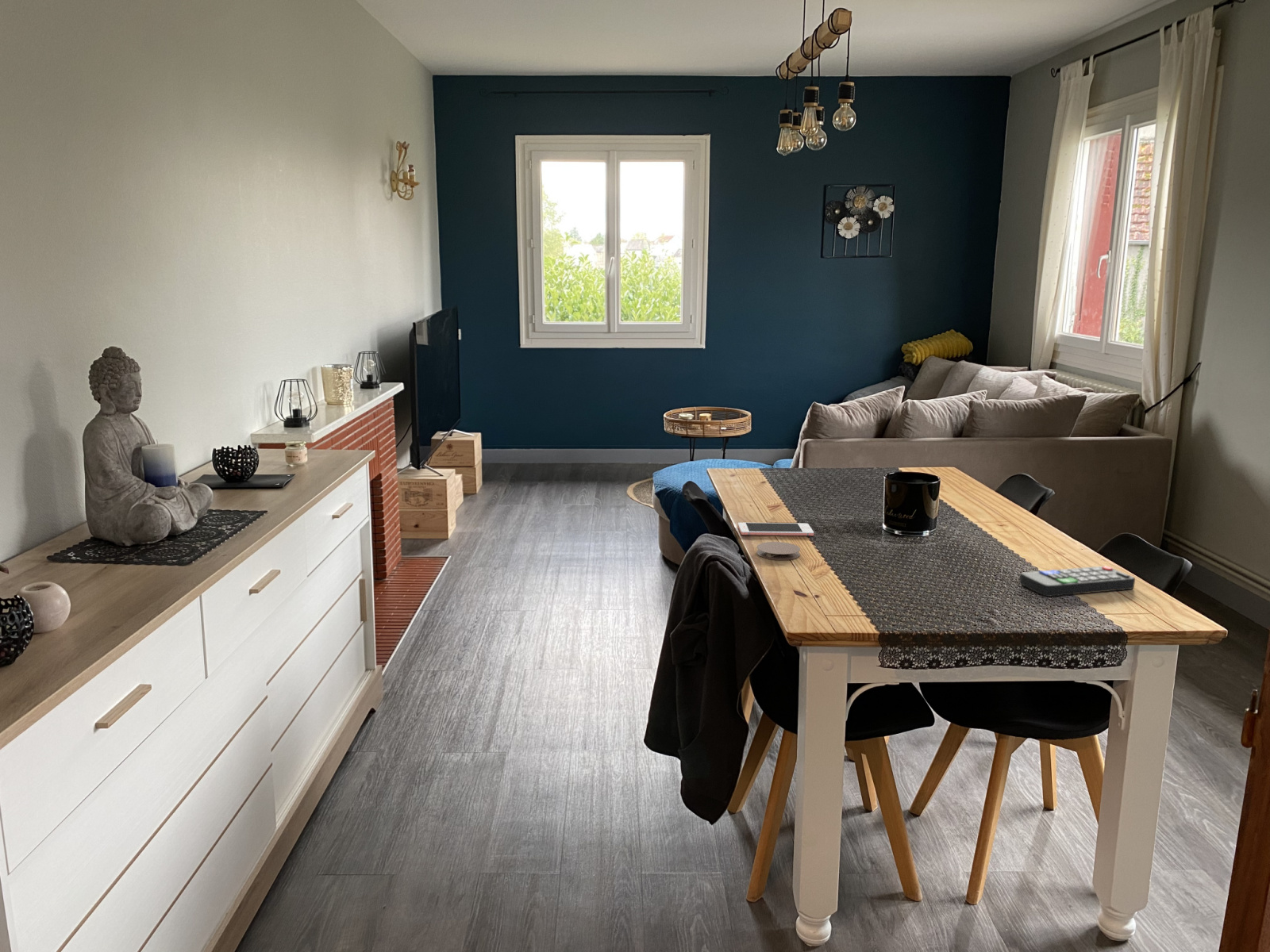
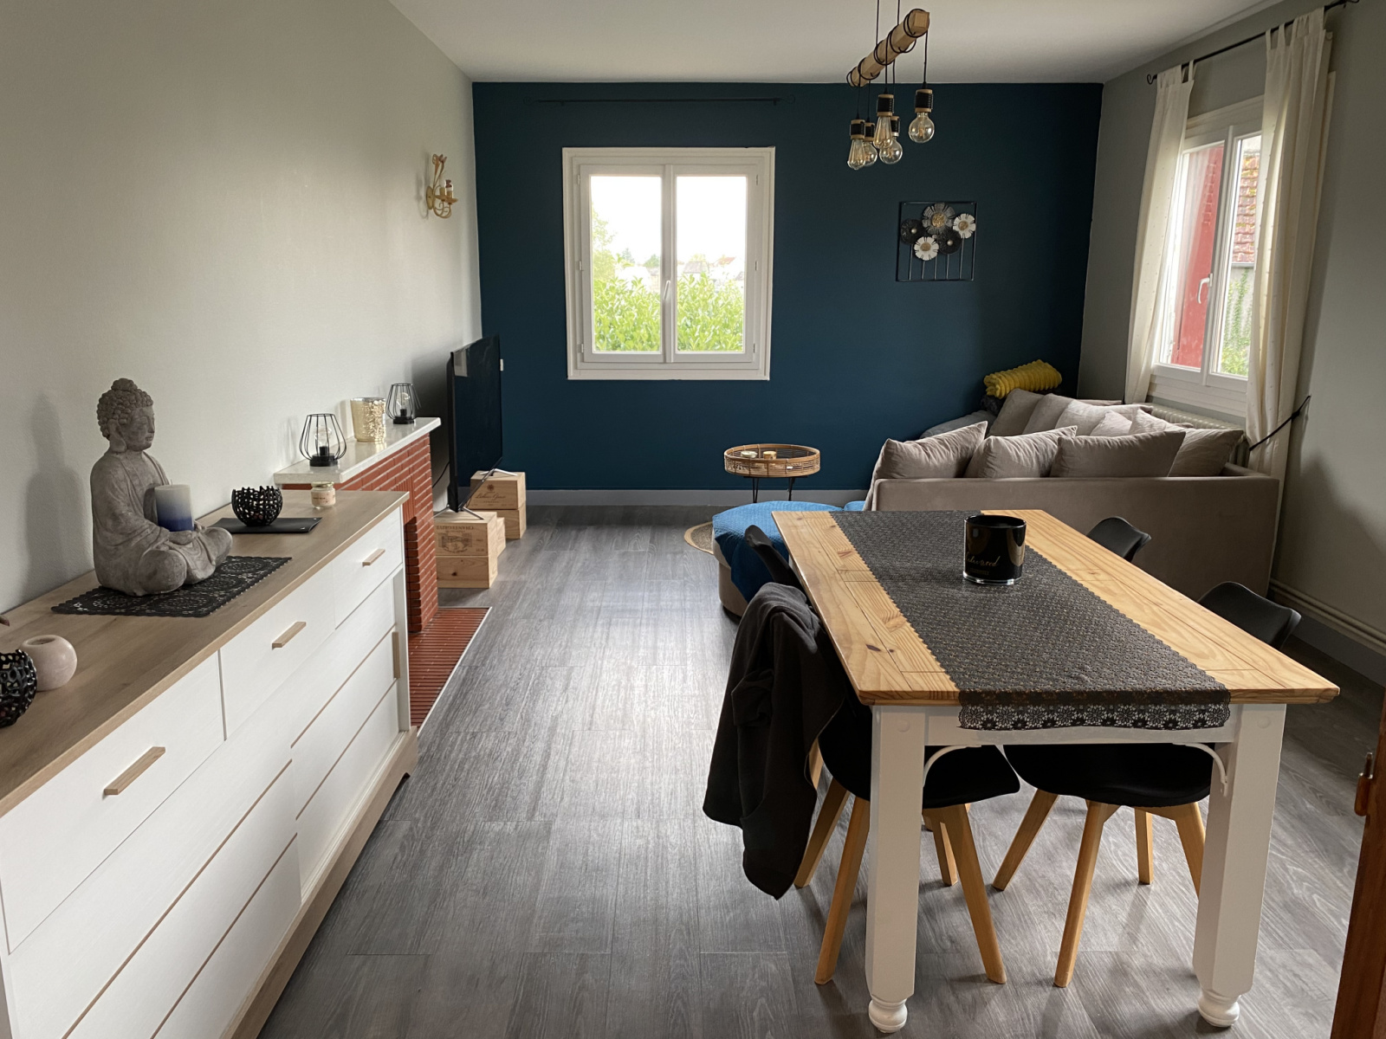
- cell phone [737,522,814,536]
- remote control [1018,565,1136,597]
- coaster [756,541,801,561]
